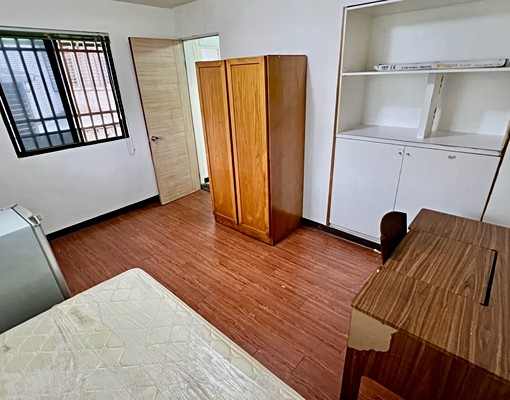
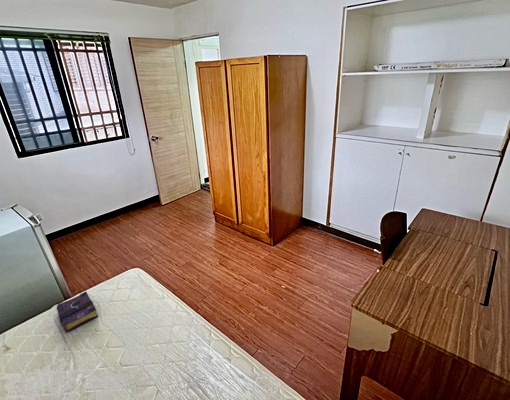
+ book [56,291,99,332]
